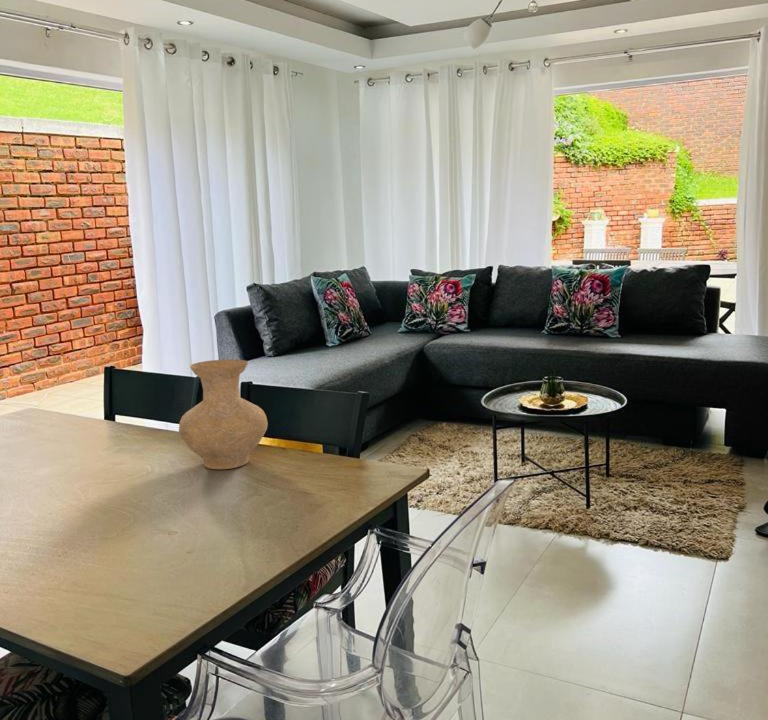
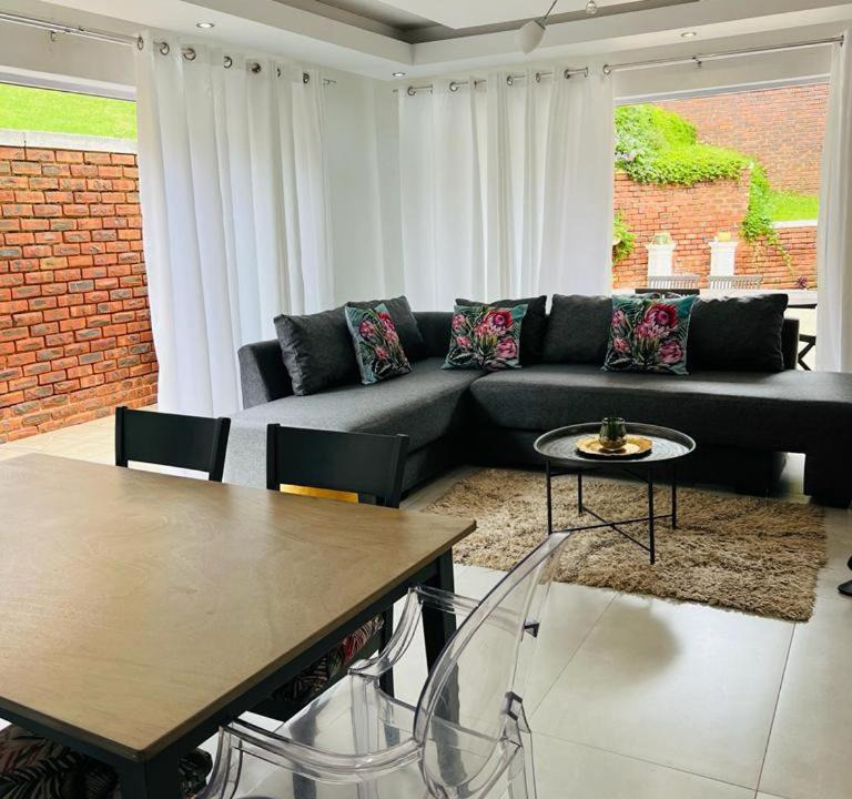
- vase [178,358,269,470]
